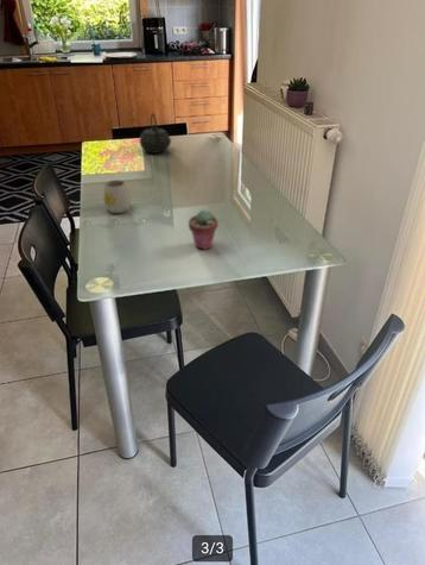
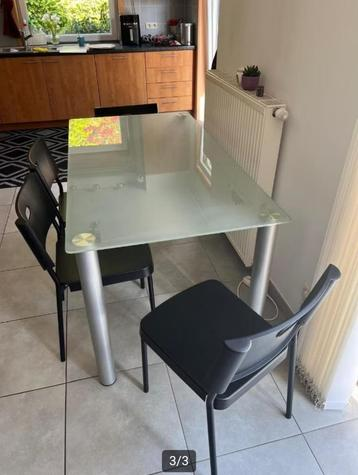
- kettle [138,112,172,155]
- mug [103,178,132,214]
- potted succulent [188,208,220,251]
